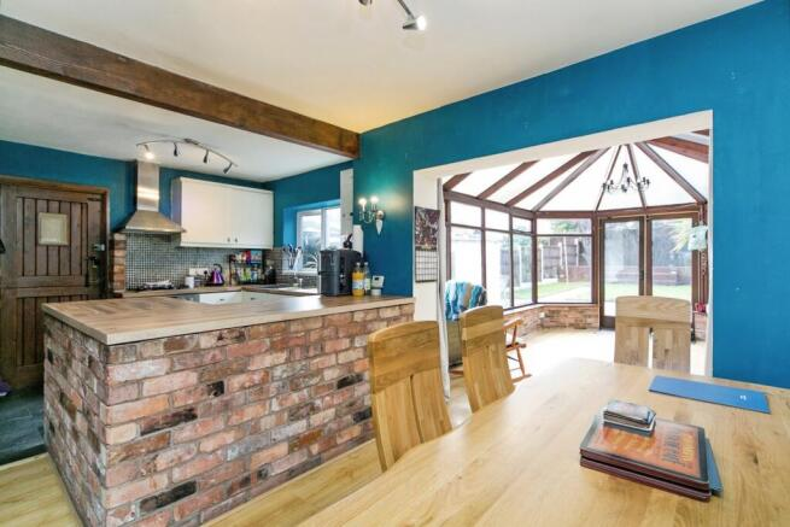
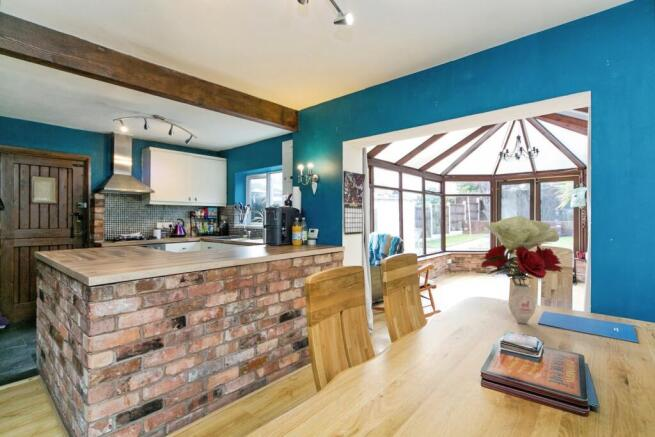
+ flower bouquet [480,215,564,325]
